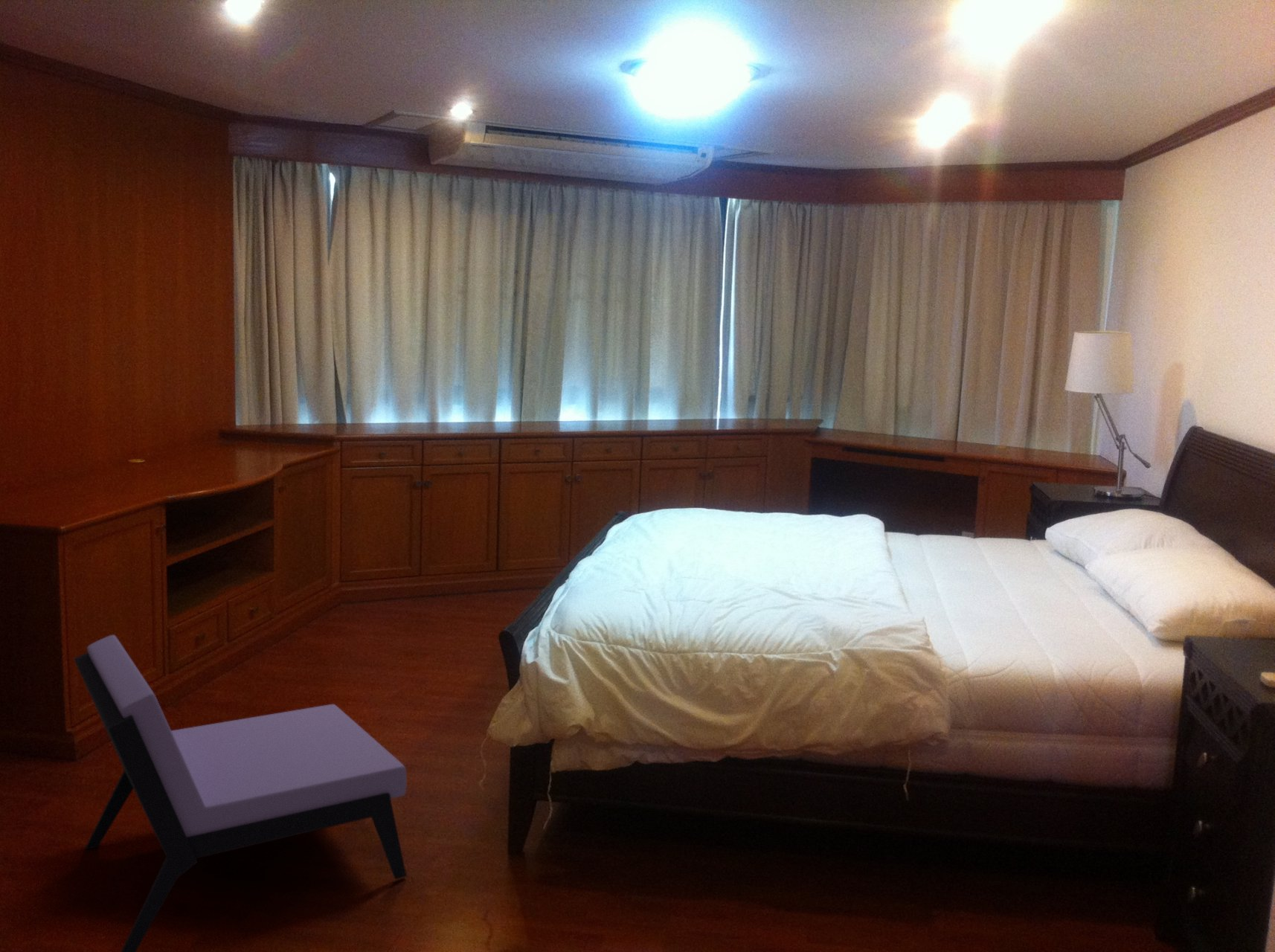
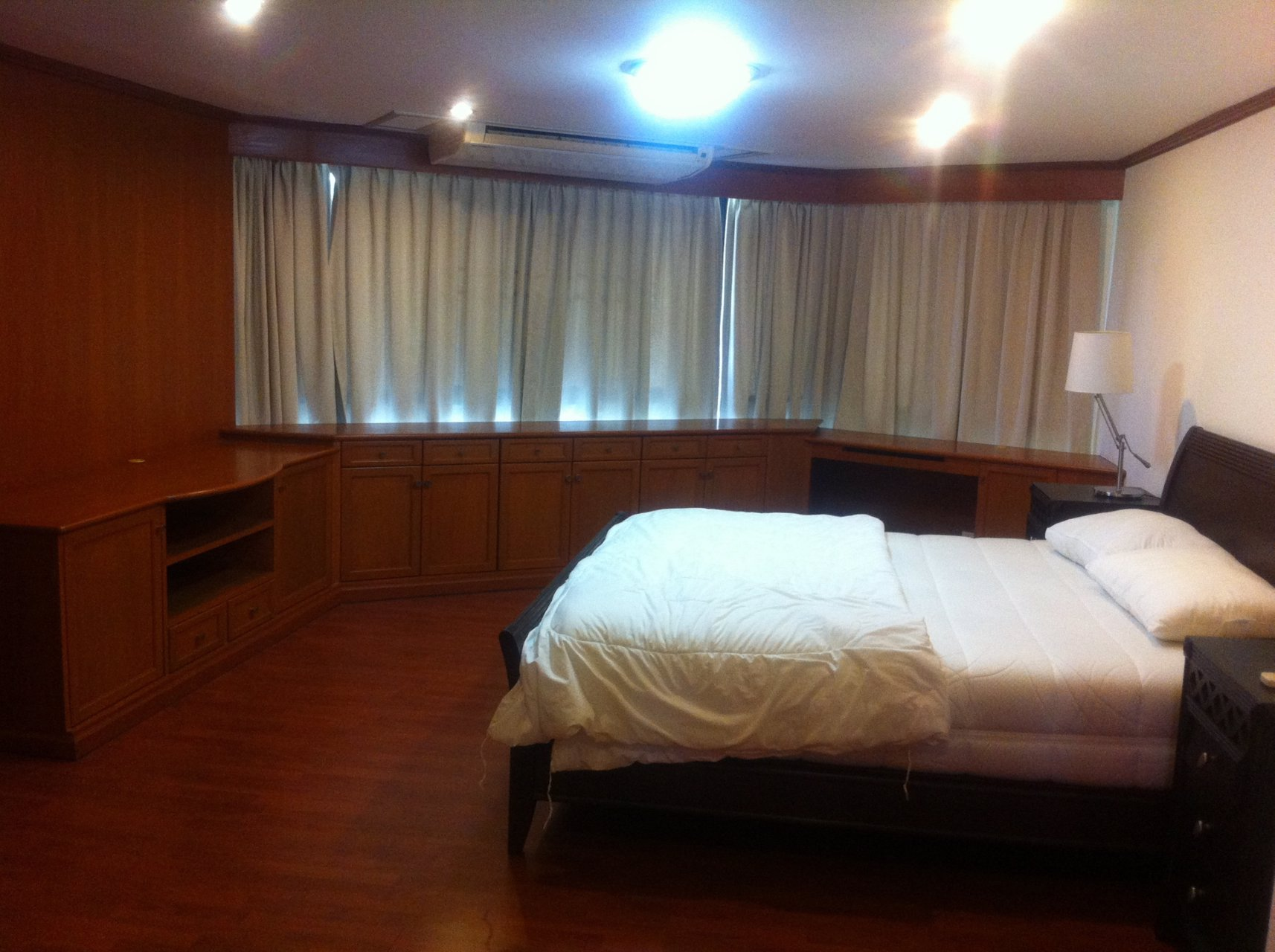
- armchair [73,634,408,952]
